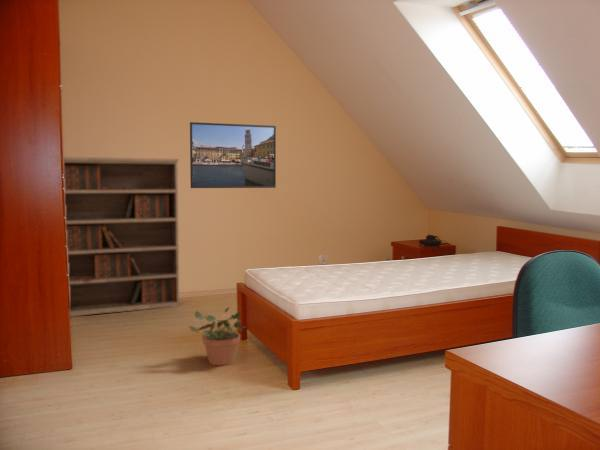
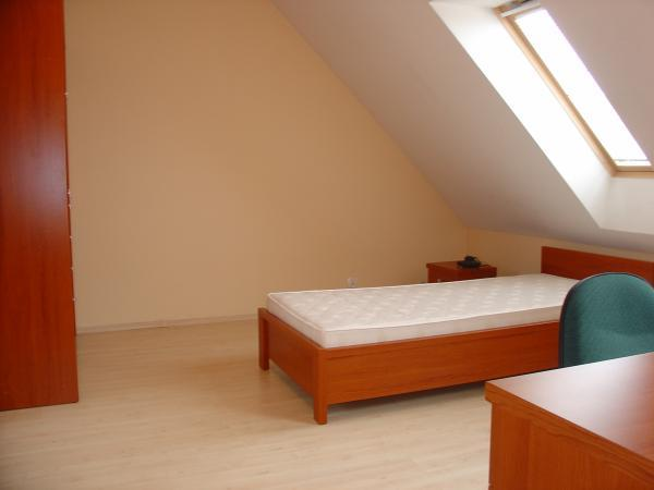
- bookshelf [62,156,180,317]
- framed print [189,121,277,189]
- potted plant [187,306,245,366]
